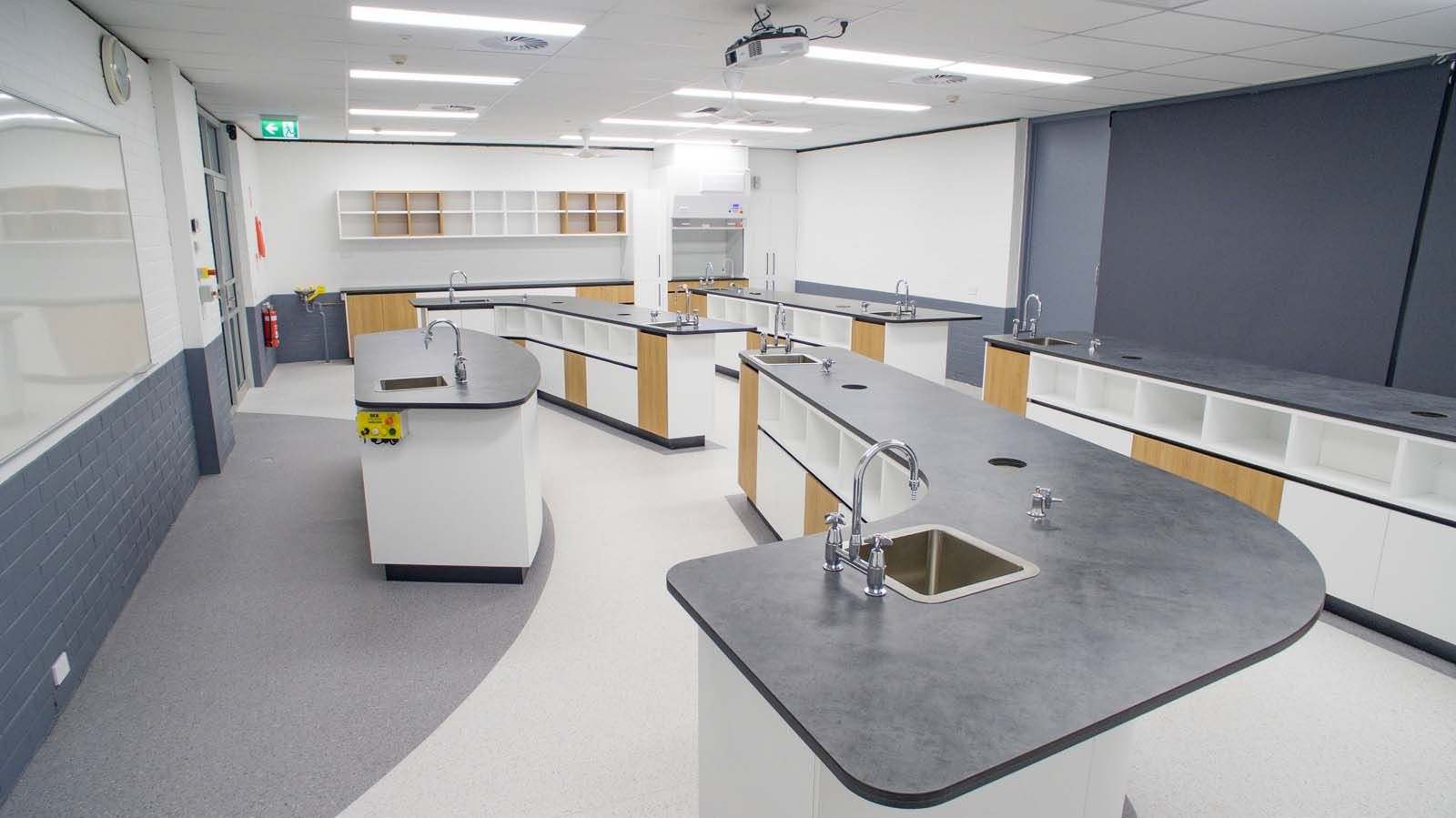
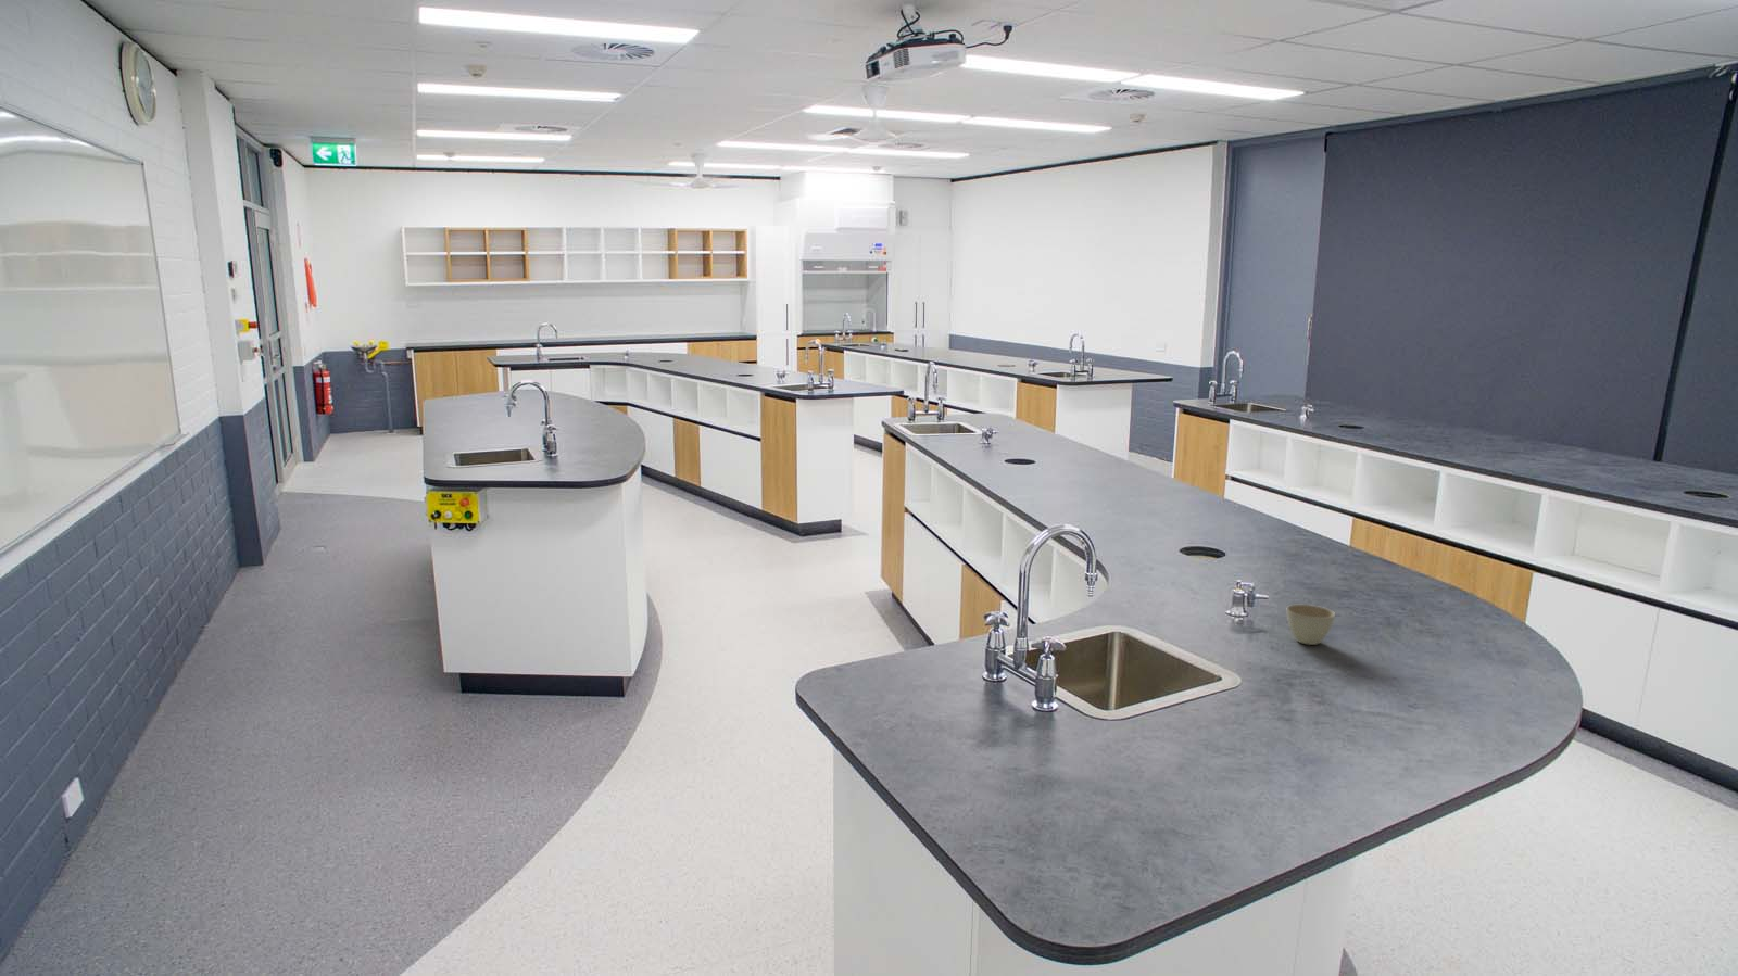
+ flower pot [1286,604,1336,645]
